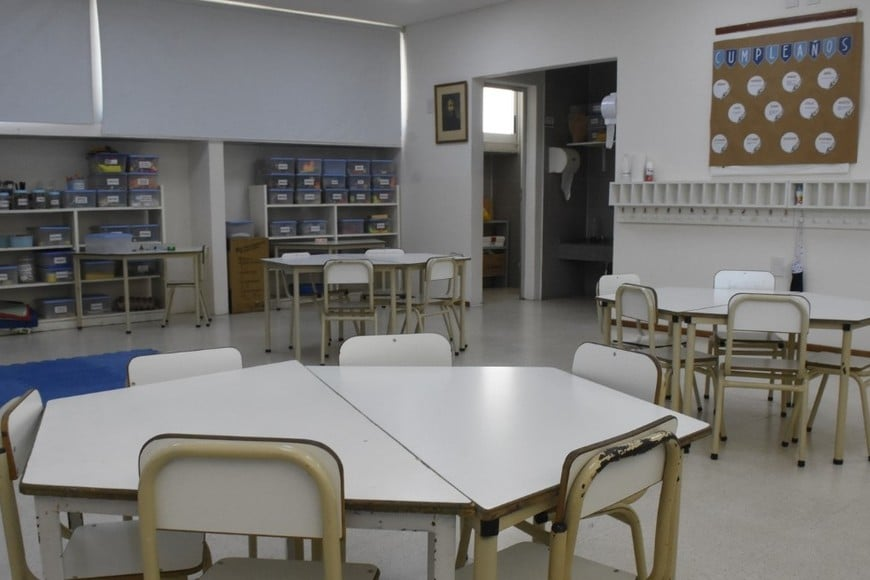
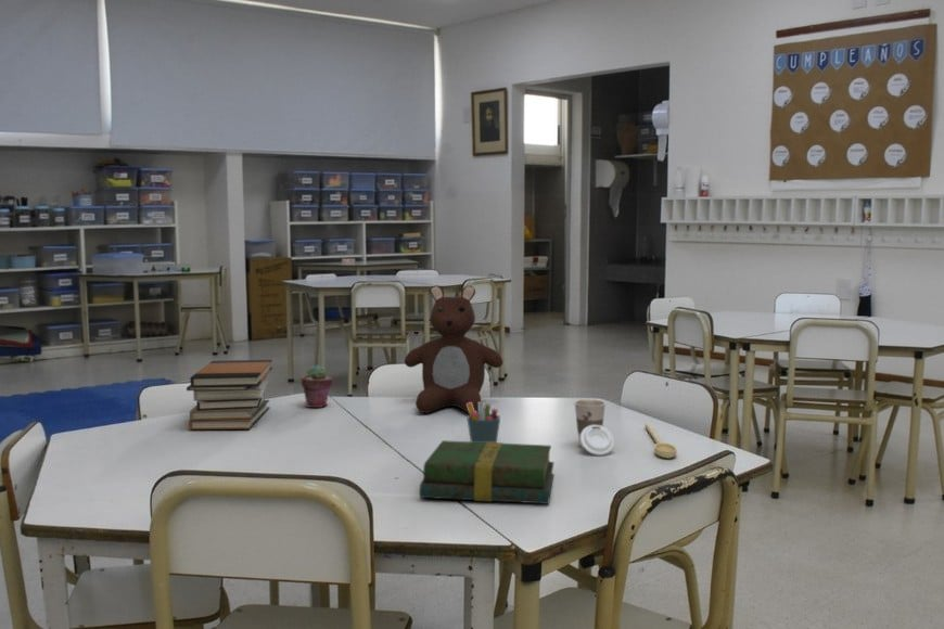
+ teddy bear [404,284,503,414]
+ pen holder [465,401,501,442]
+ book [419,439,556,504]
+ book stack [186,359,273,431]
+ cup [572,398,615,457]
+ potted succulent [301,363,334,409]
+ spoon [643,422,678,459]
